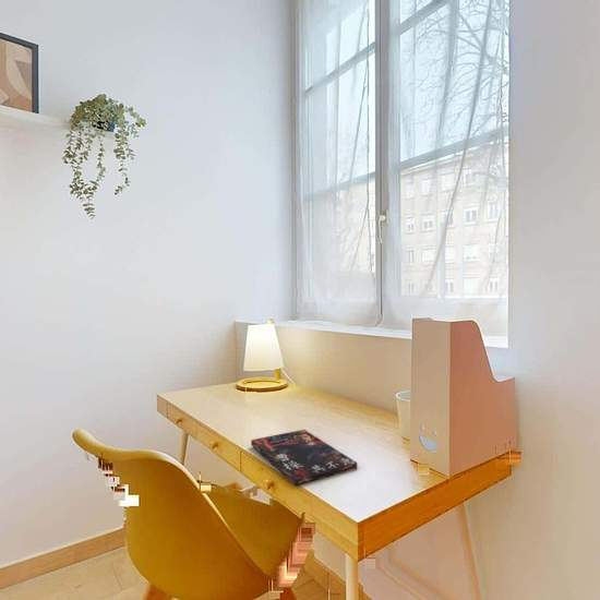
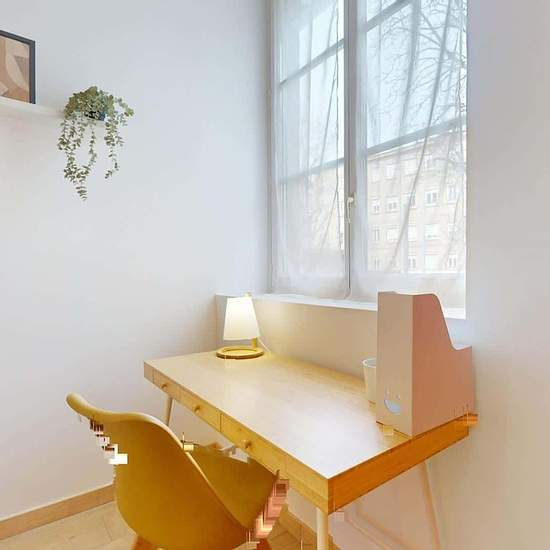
- book [250,429,358,487]
